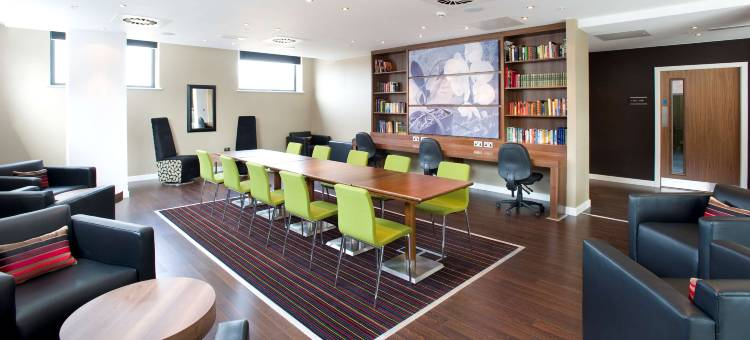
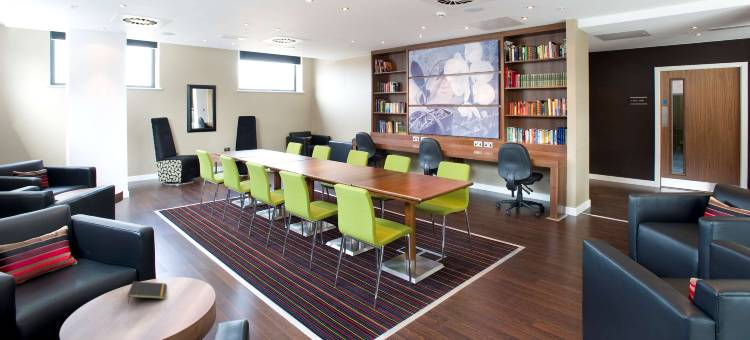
+ notepad [126,280,168,305]
